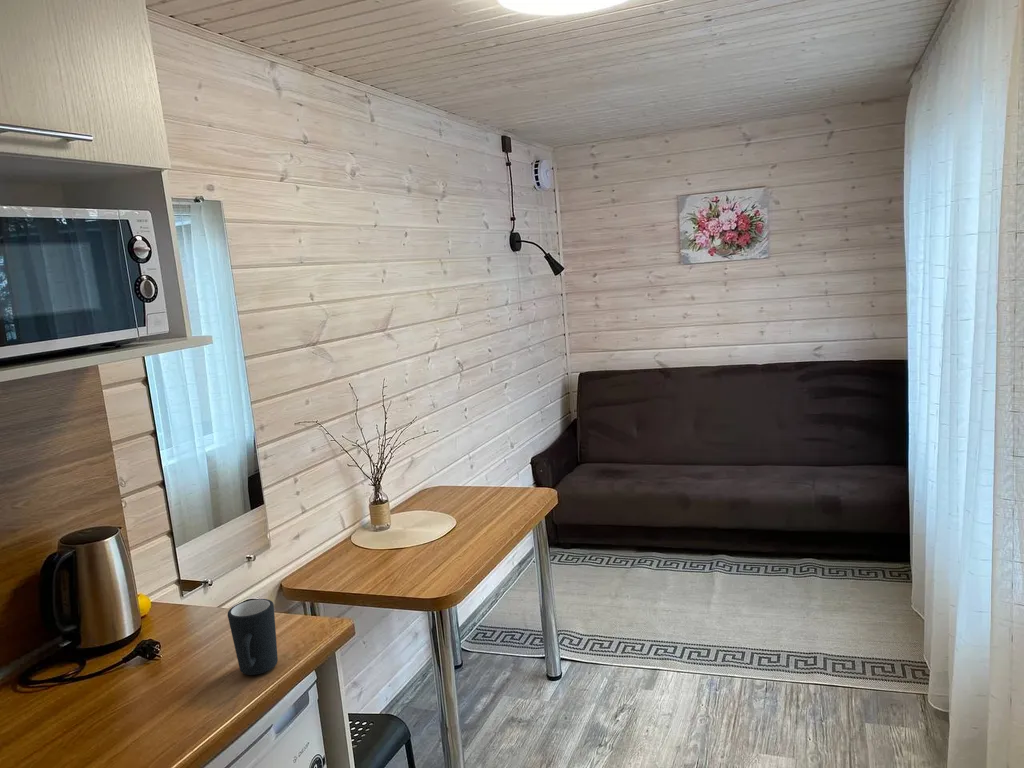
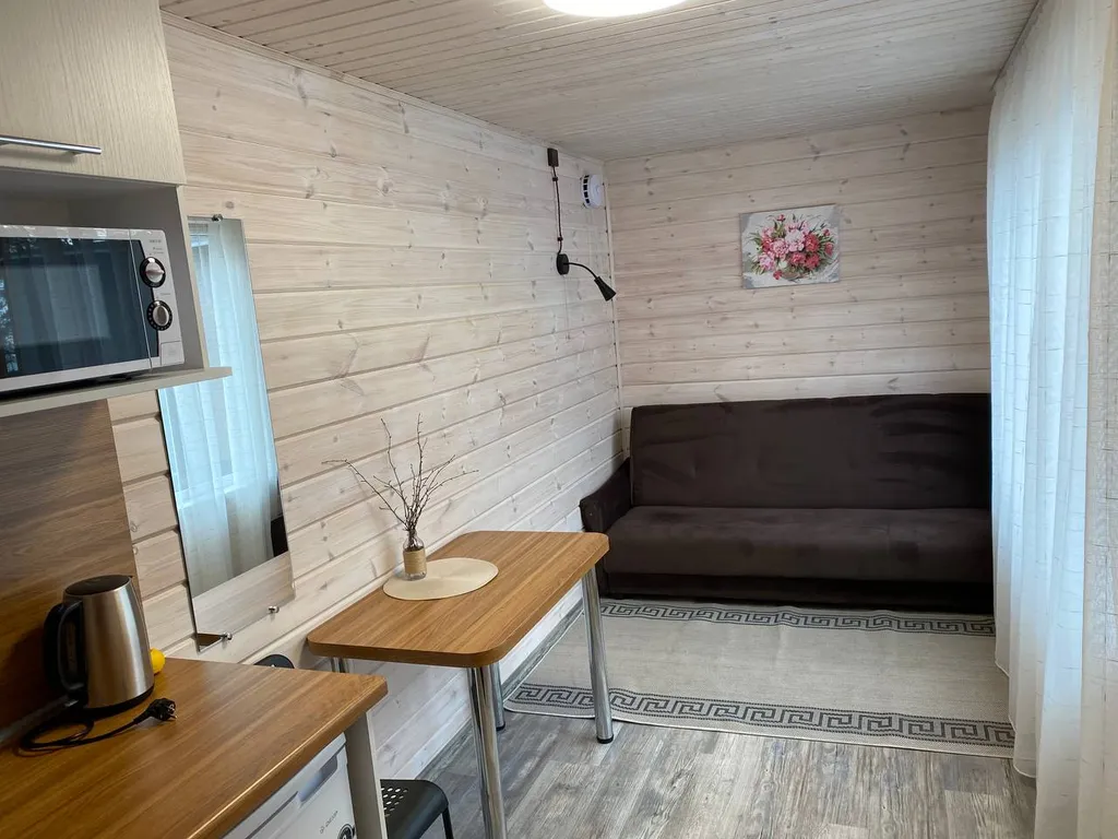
- mug [227,598,279,676]
